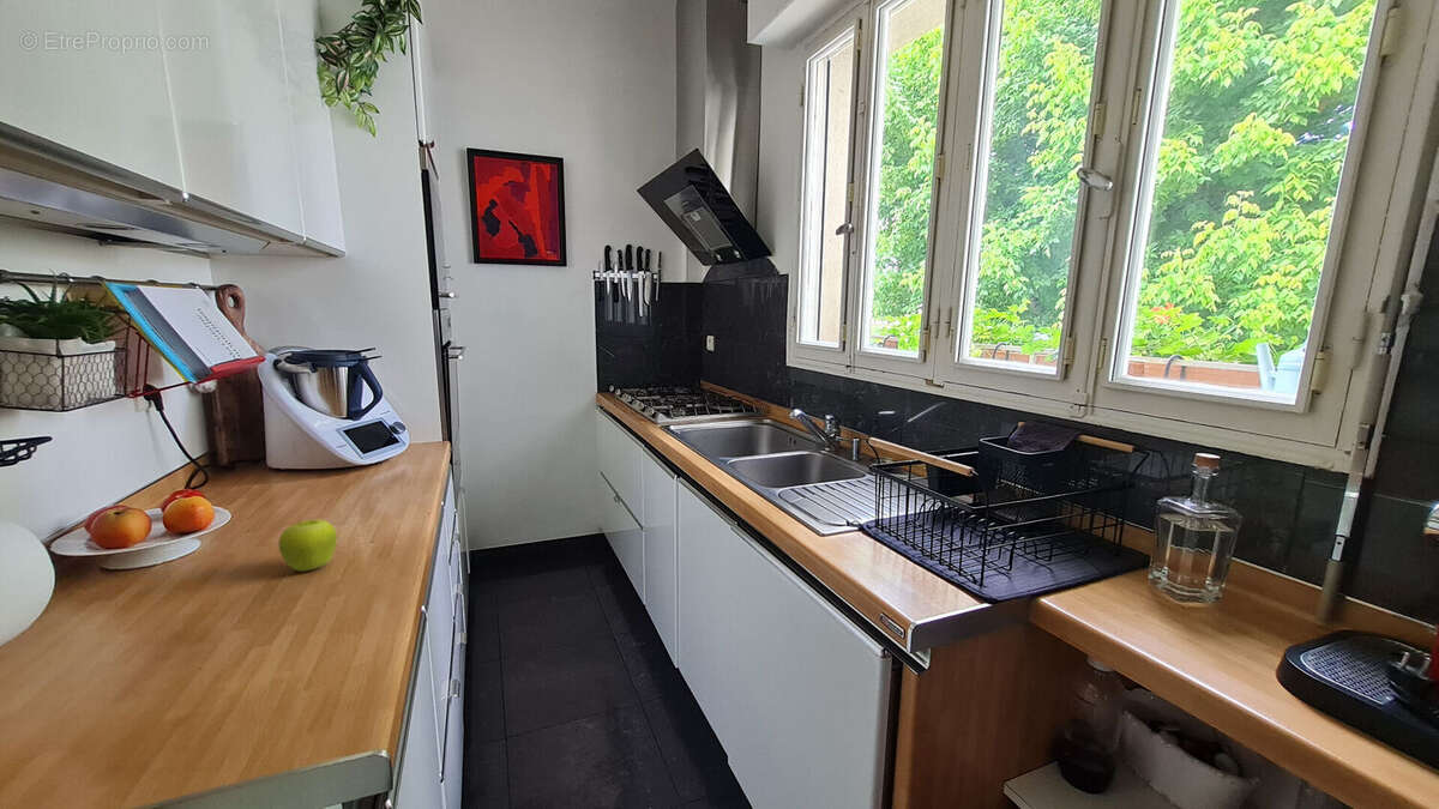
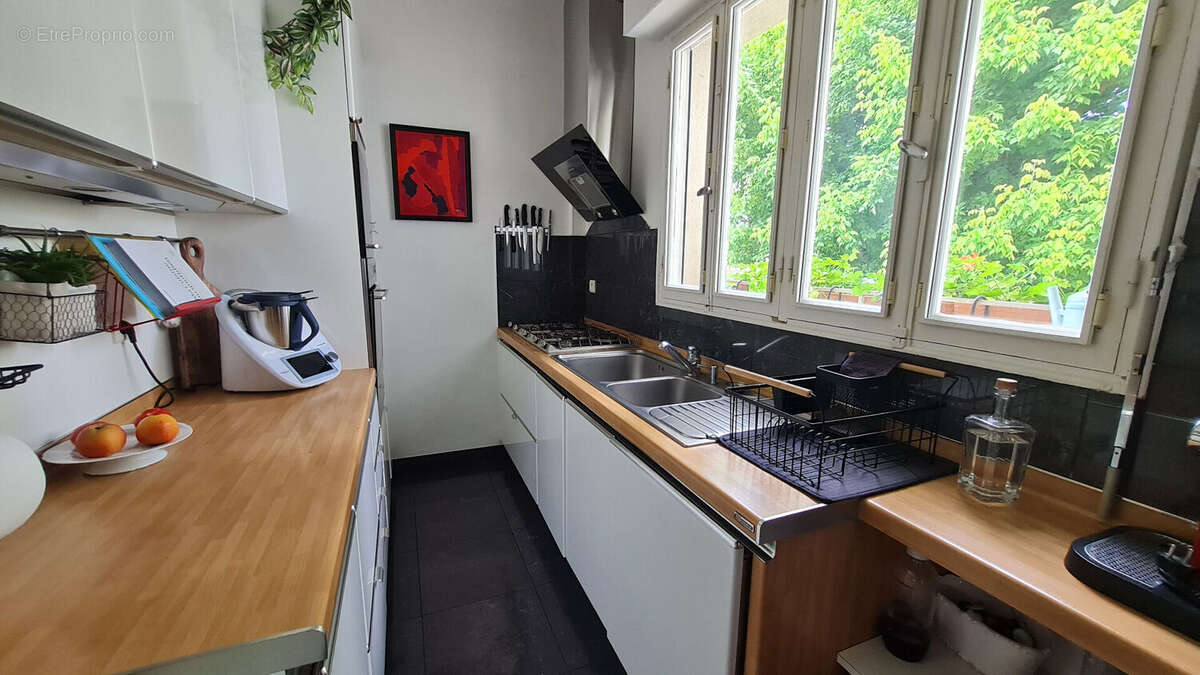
- fruit [277,519,338,573]
